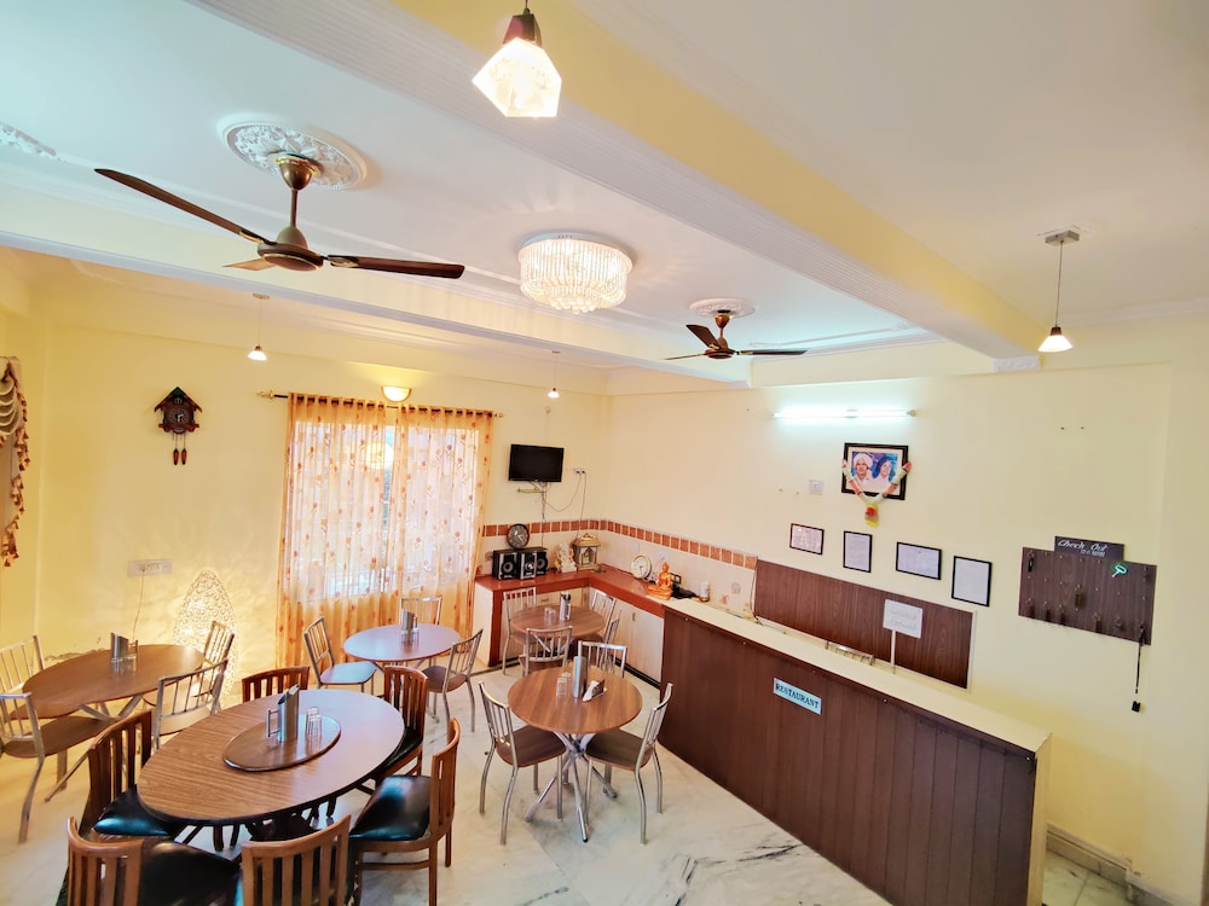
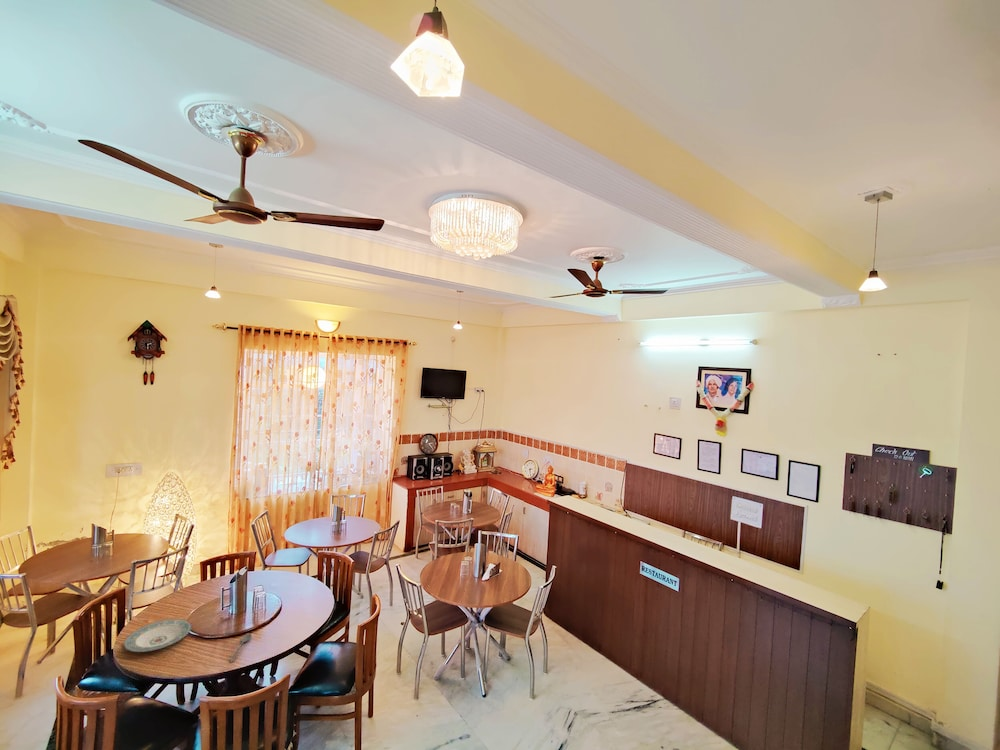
+ soupspoon [229,632,253,663]
+ plate [123,618,192,653]
